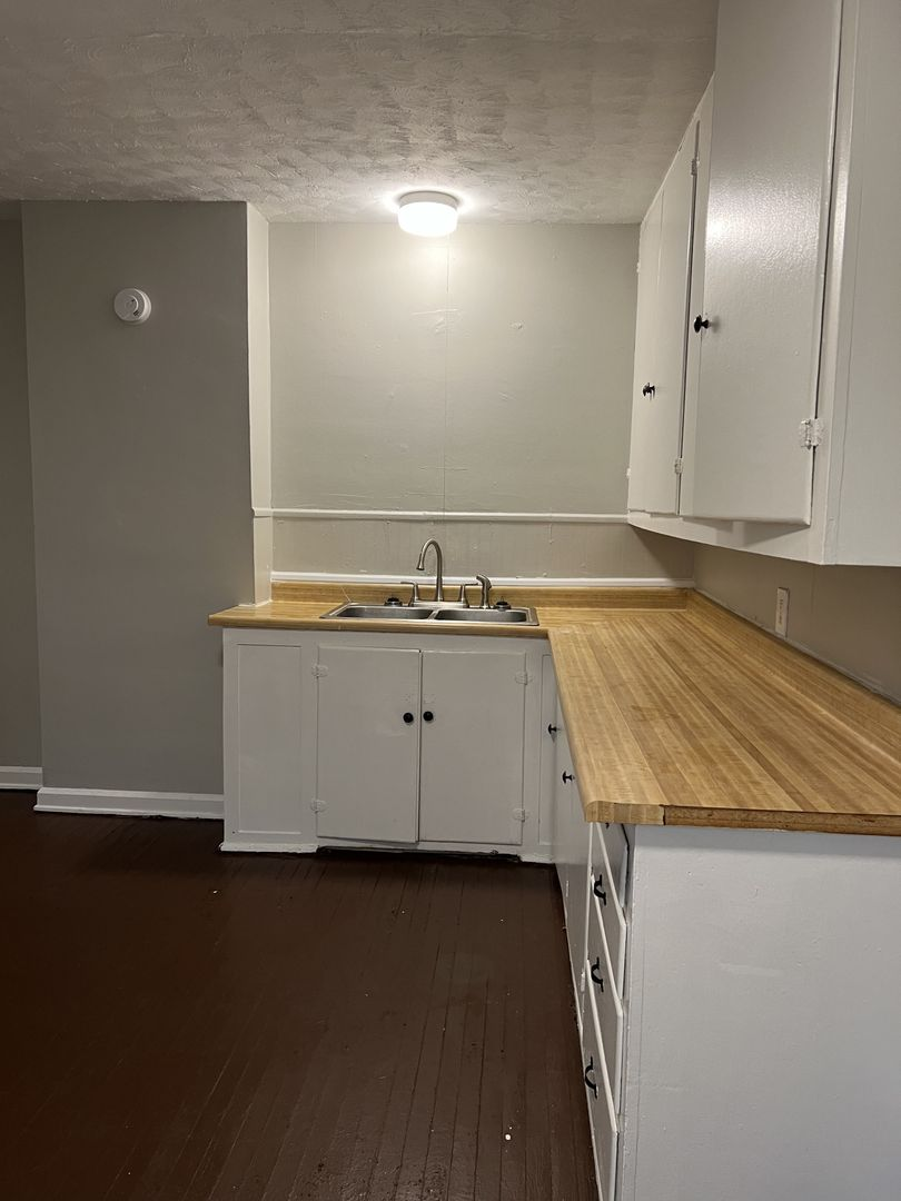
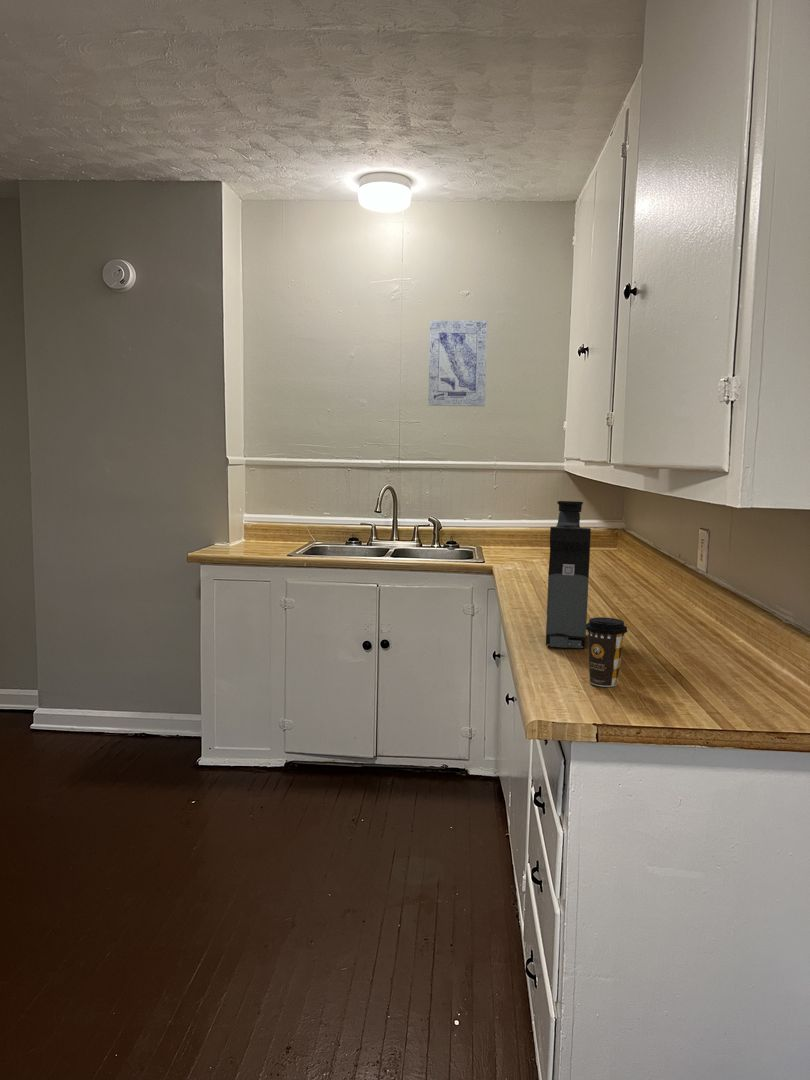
+ coffee maker [545,500,592,649]
+ coffee cup [585,616,628,688]
+ wall art [427,319,488,407]
